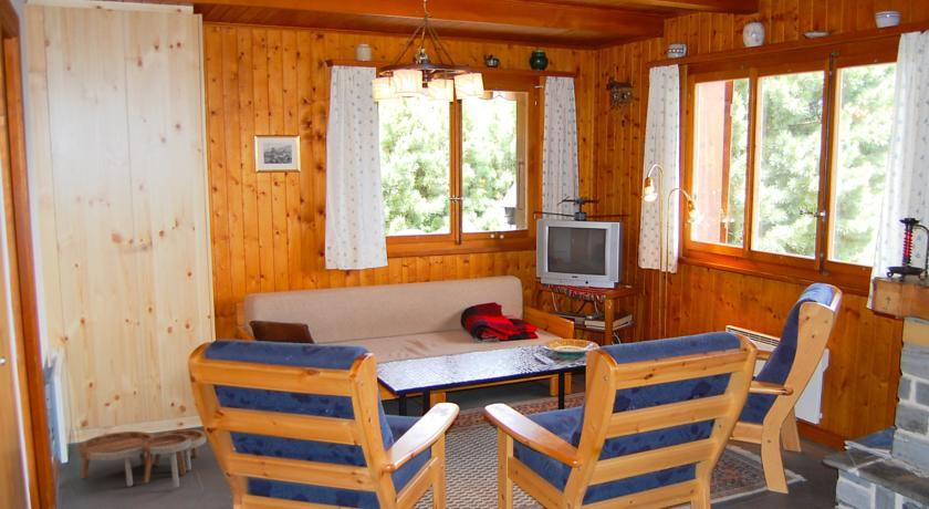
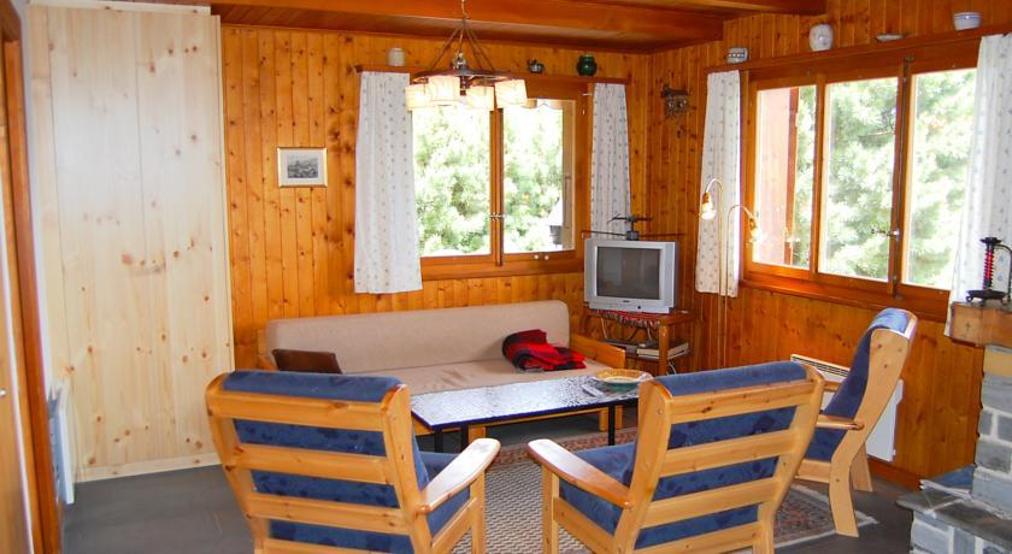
- nesting tables [77,428,208,489]
